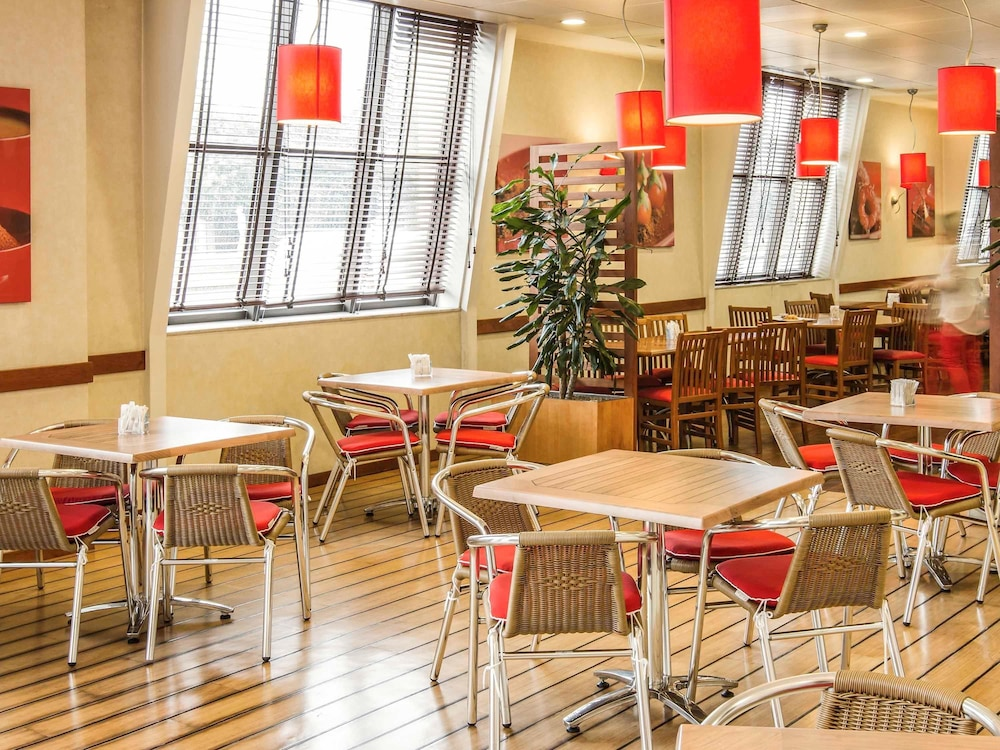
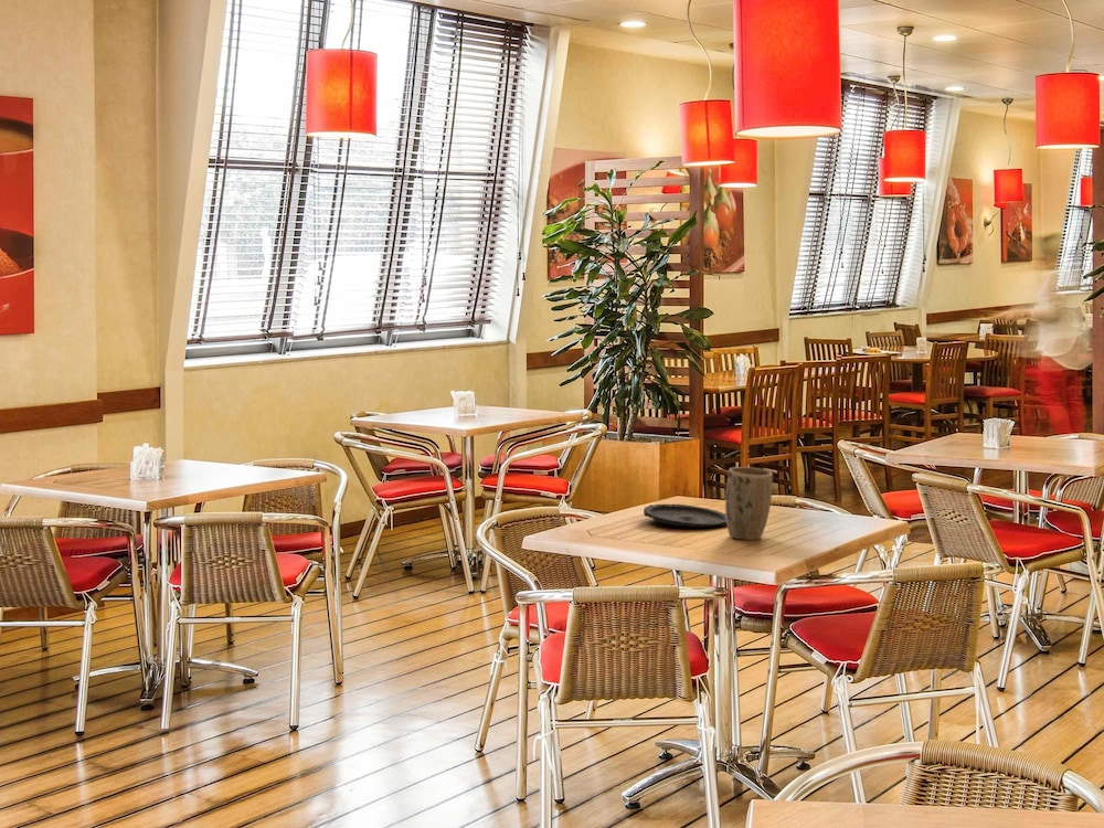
+ plant pot [724,466,774,541]
+ plate [643,503,726,529]
